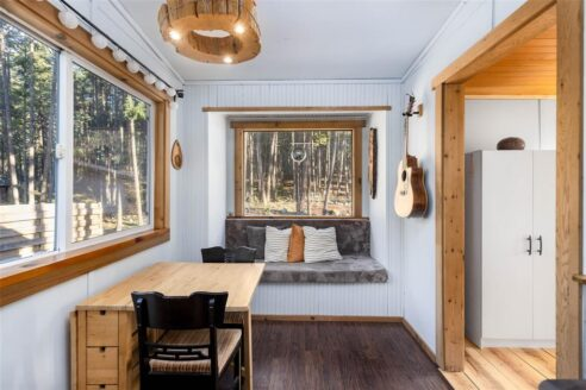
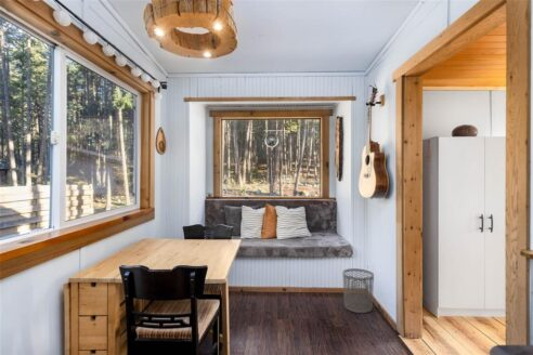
+ waste bin [342,267,375,314]
